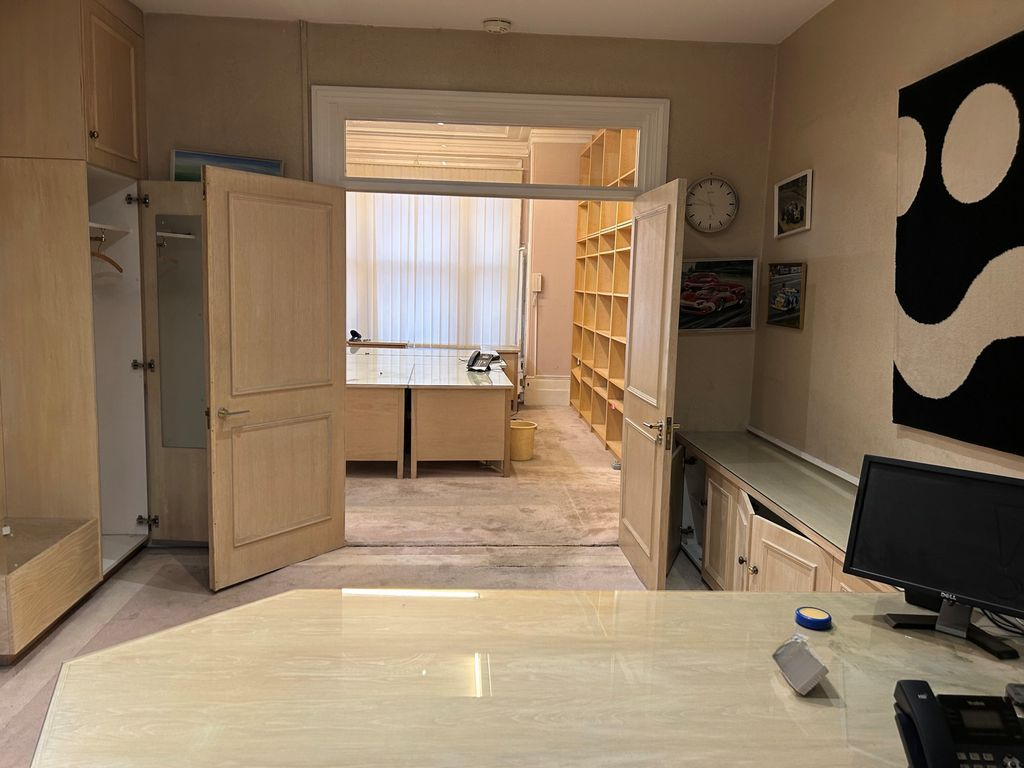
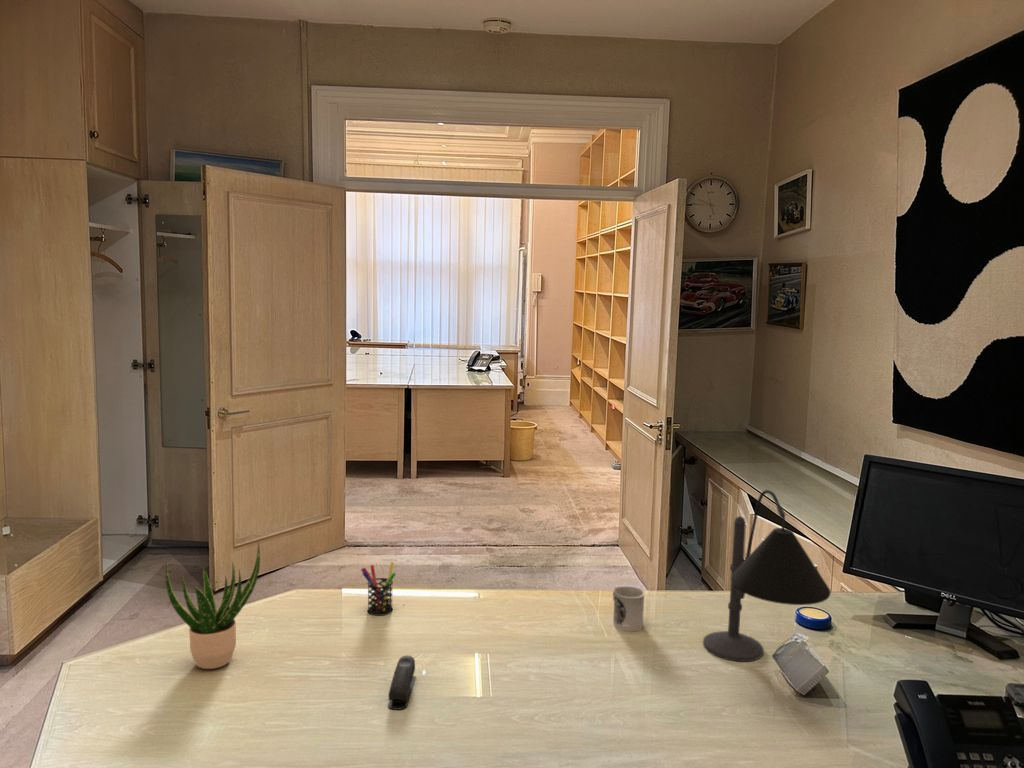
+ stapler [387,654,417,711]
+ pen holder [360,561,397,617]
+ potted plant [165,540,261,670]
+ desk lamp [702,489,832,662]
+ cup [612,586,645,633]
